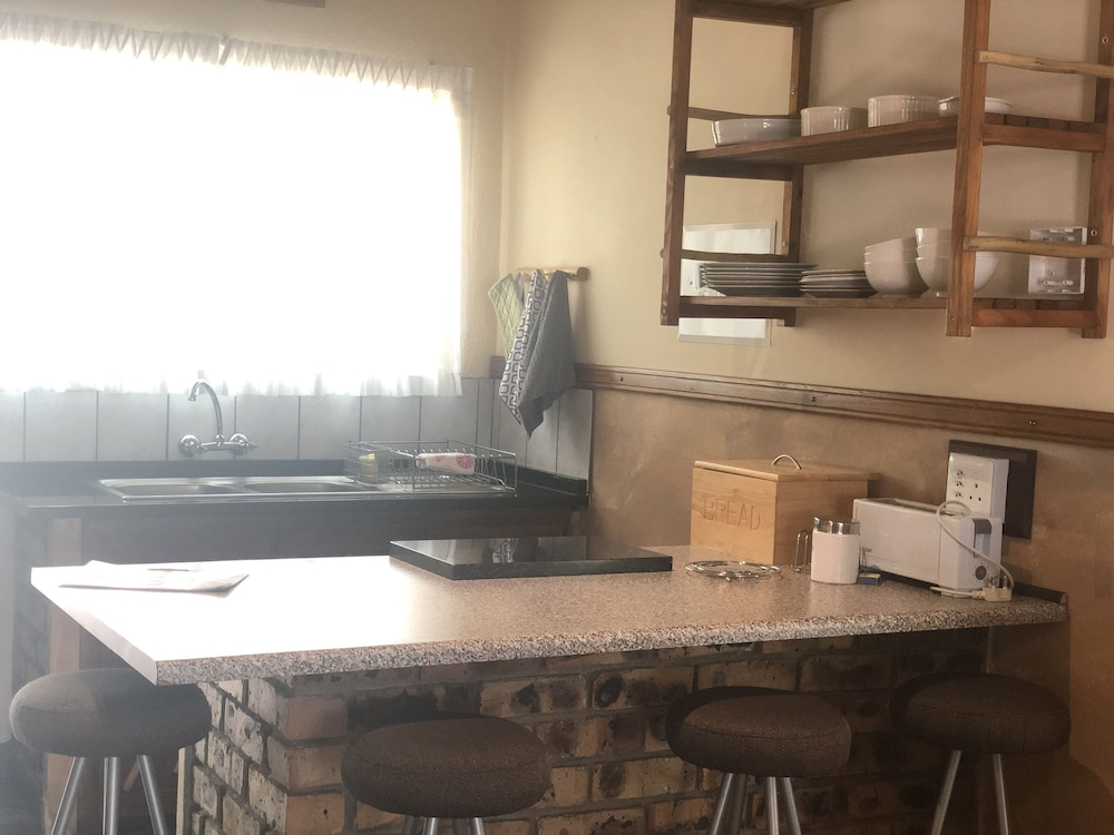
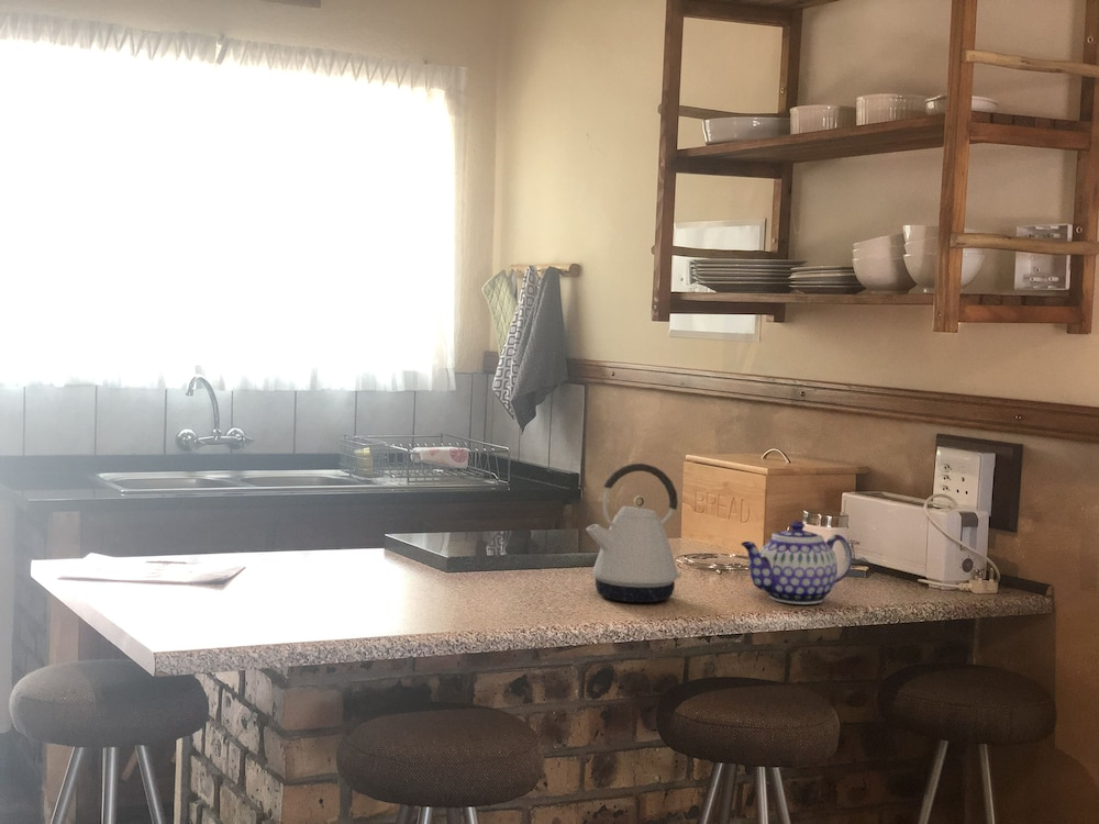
+ teapot [740,521,853,605]
+ kettle [585,463,682,604]
